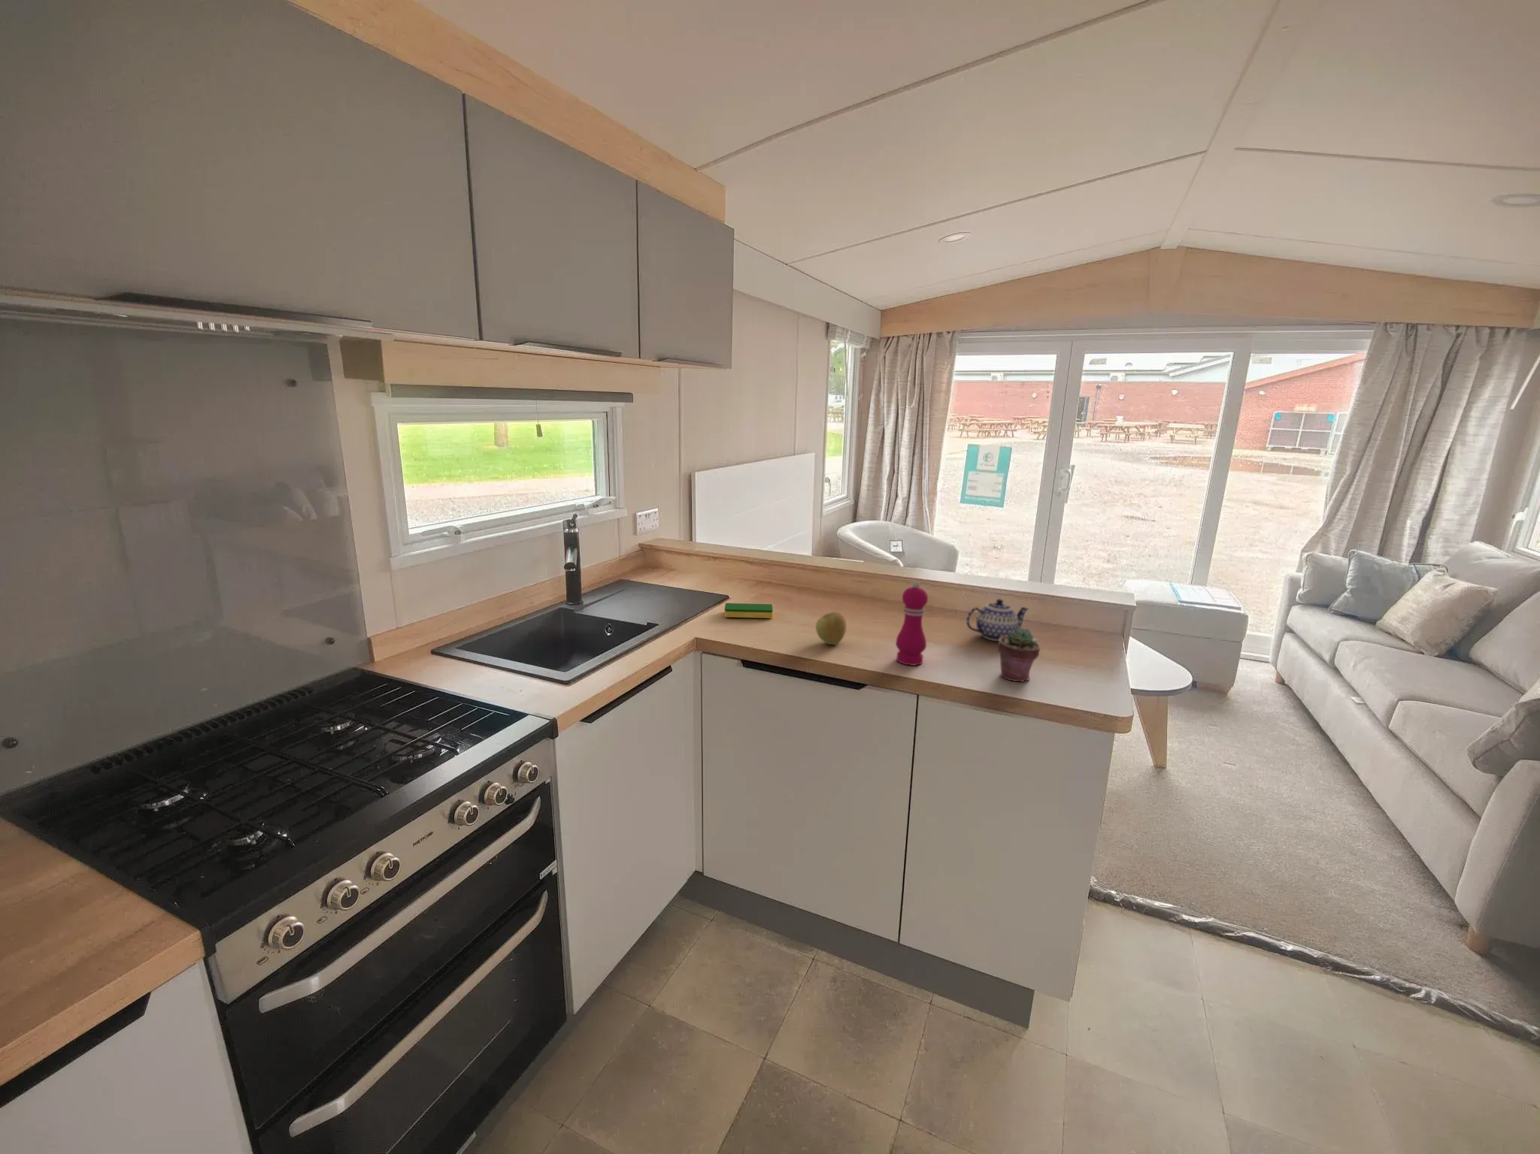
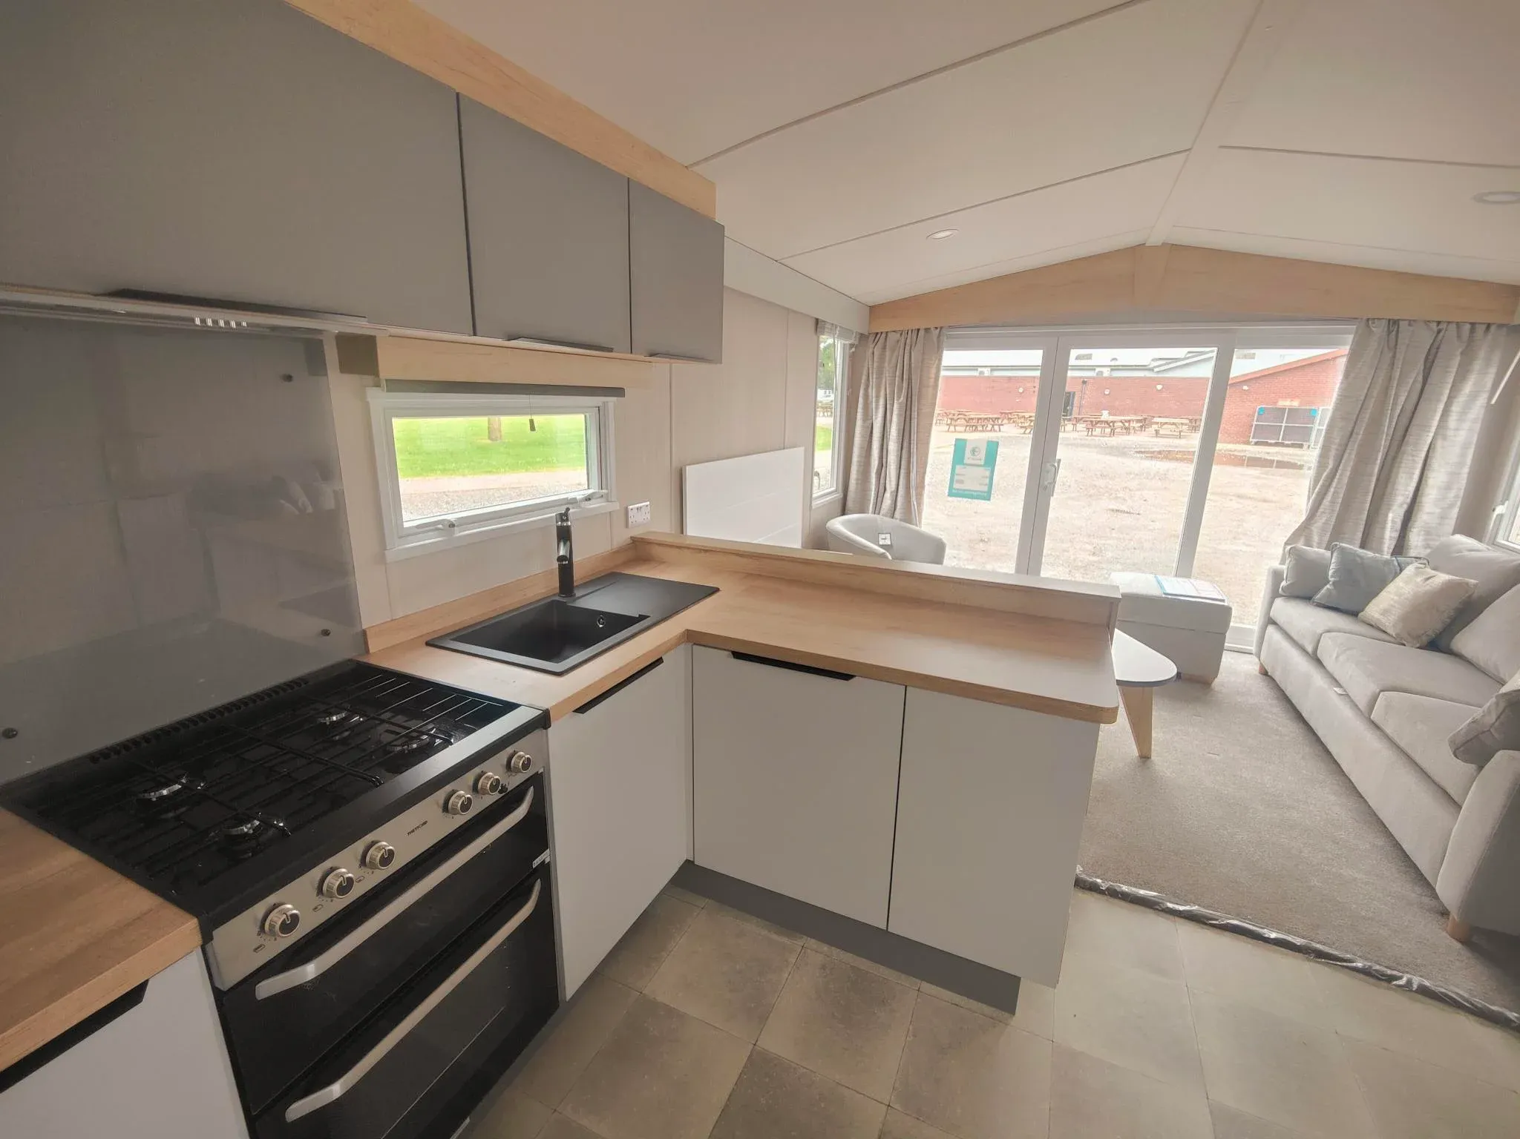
- apple [815,612,846,645]
- dish sponge [724,602,774,619]
- teapot [965,598,1031,641]
- potted succulent [997,627,1040,682]
- pepper mill [895,579,929,667]
